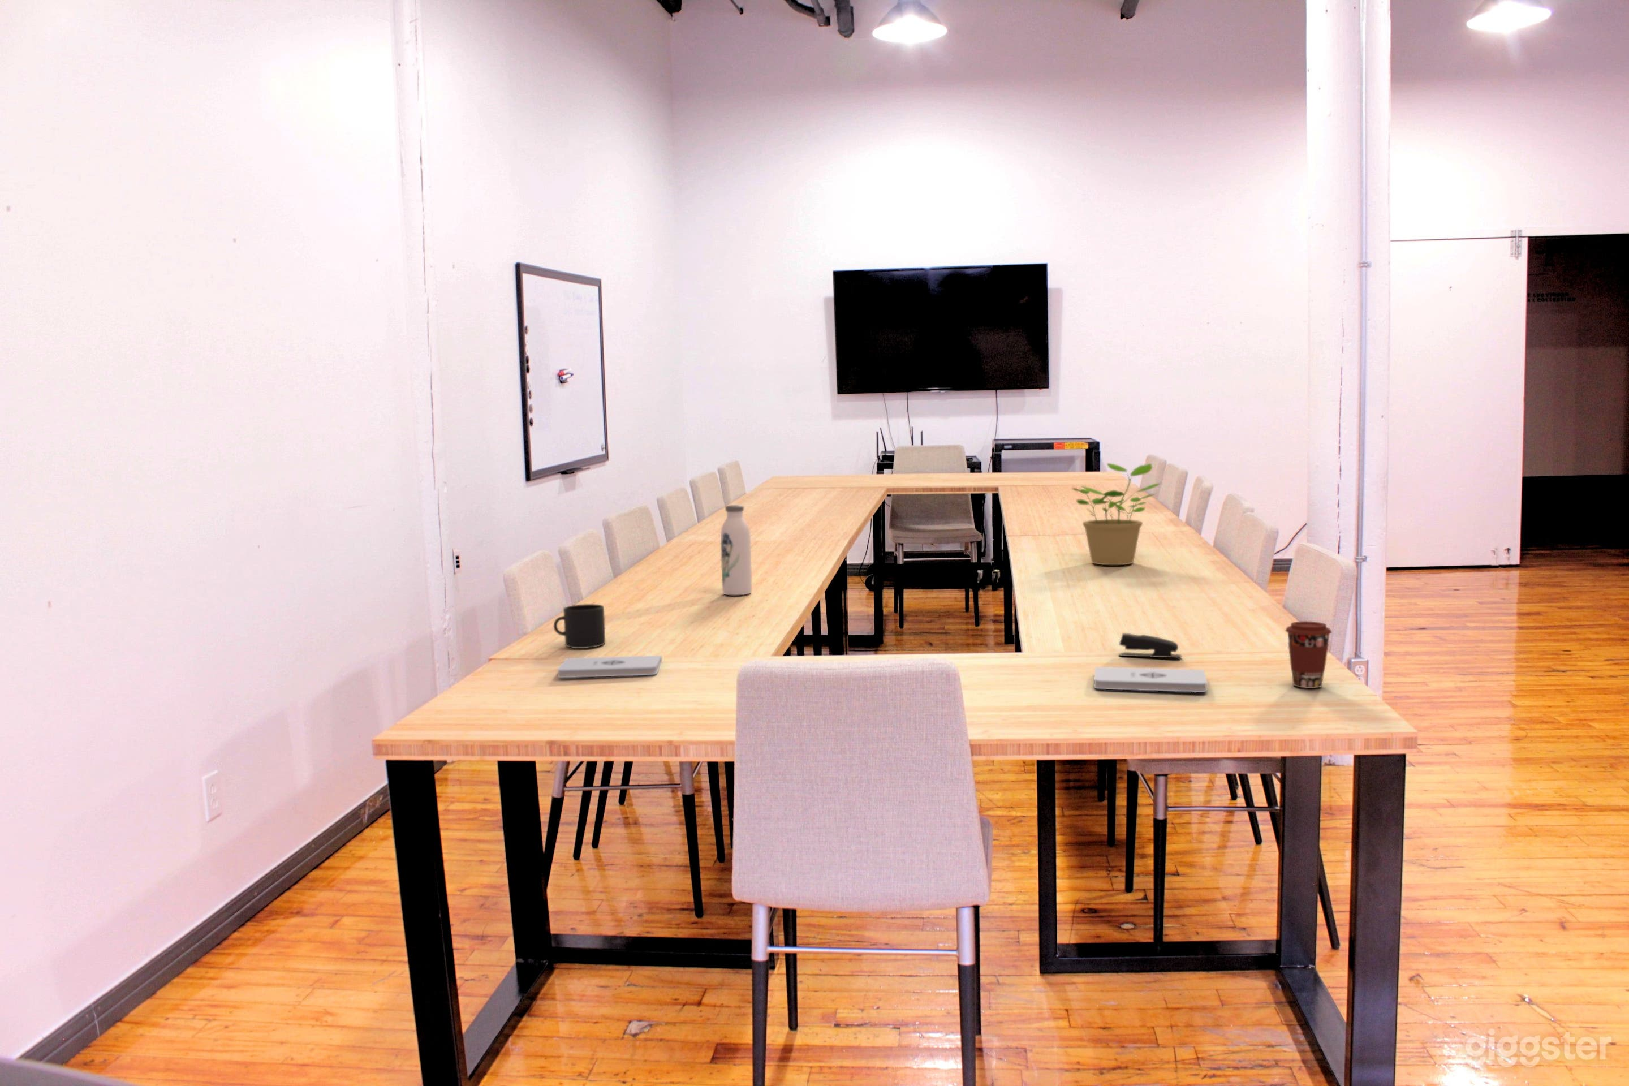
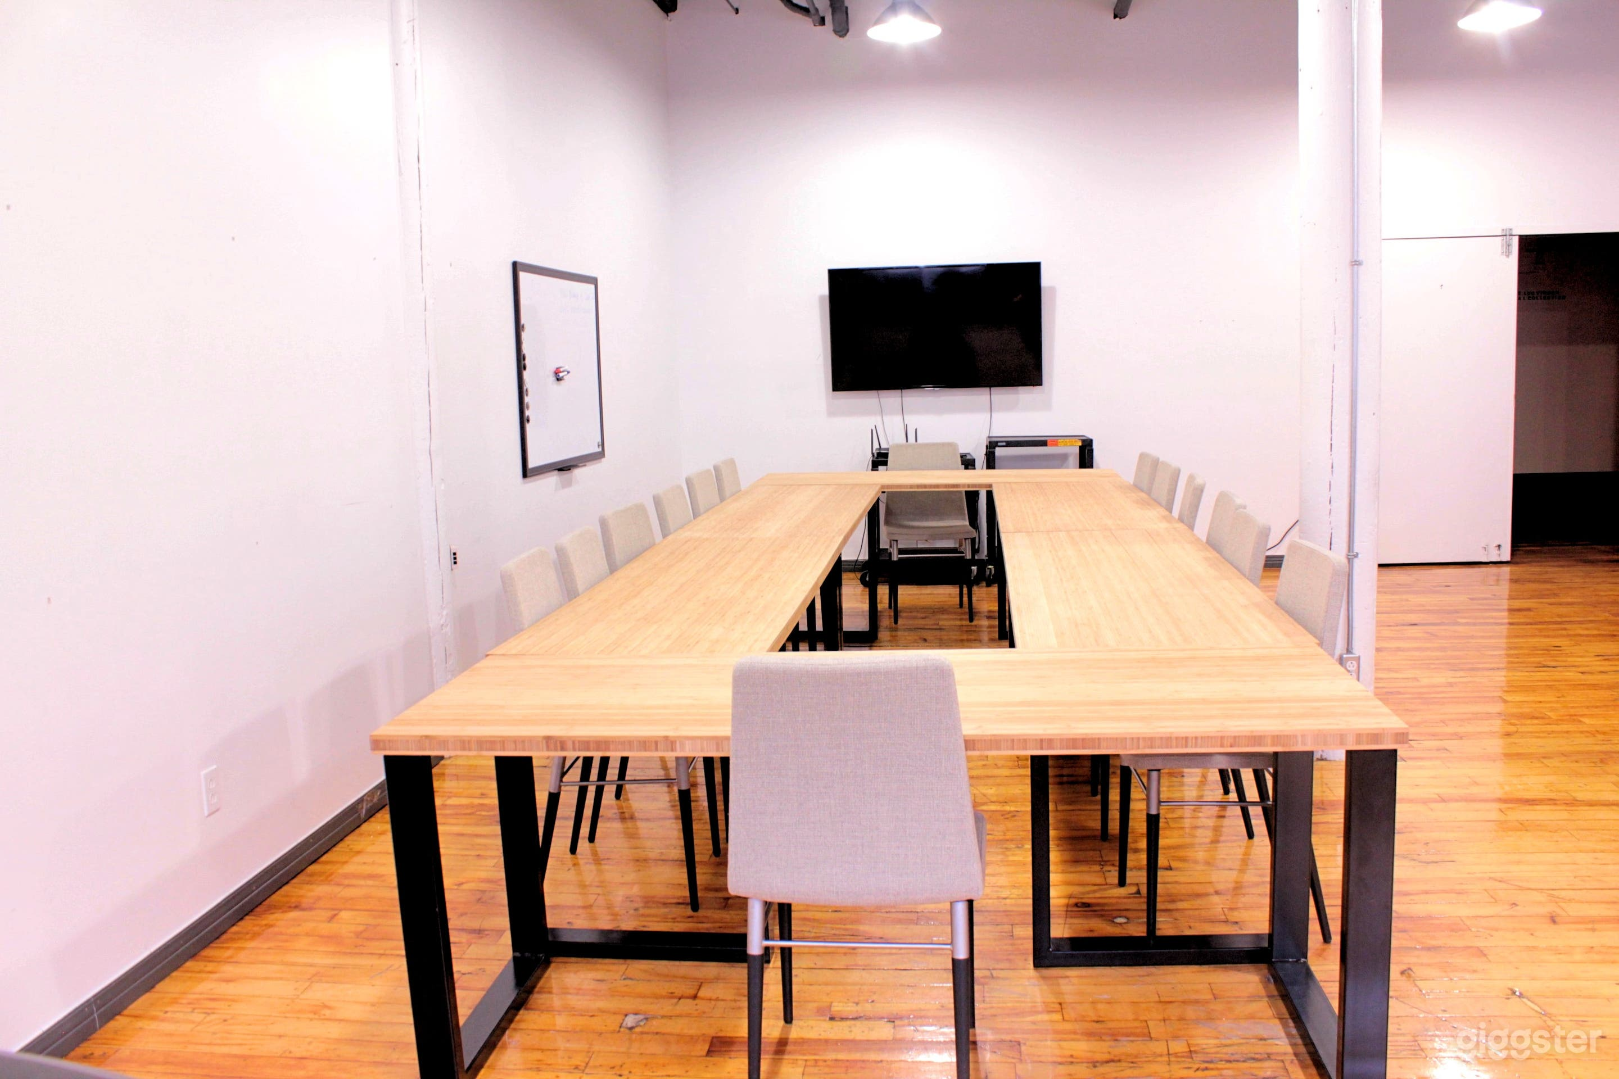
- coffee cup [1285,621,1332,688]
- mug [553,604,606,648]
- notepad [556,655,662,679]
- water bottle [720,504,753,595]
- stapler [1119,633,1182,658]
- potted plant [1071,463,1162,566]
- notepad [1093,667,1207,693]
